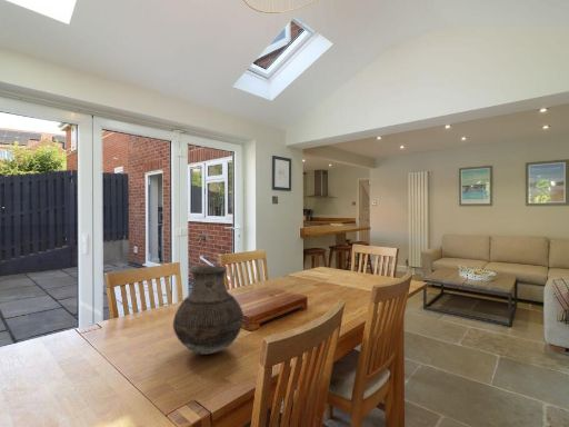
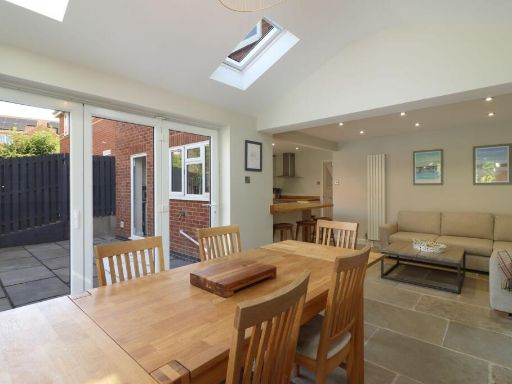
- vase [172,265,244,356]
